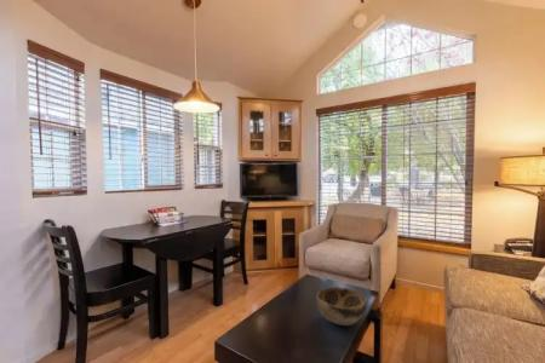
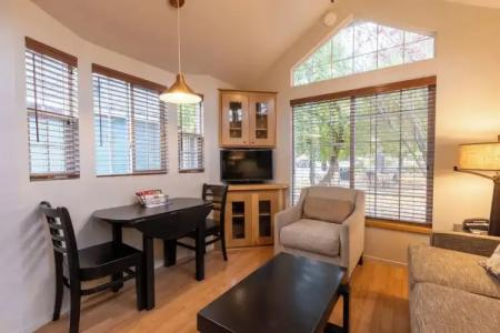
- decorative bowl [315,286,368,327]
